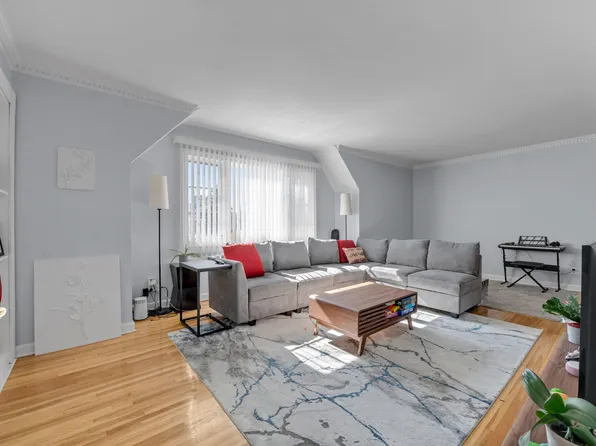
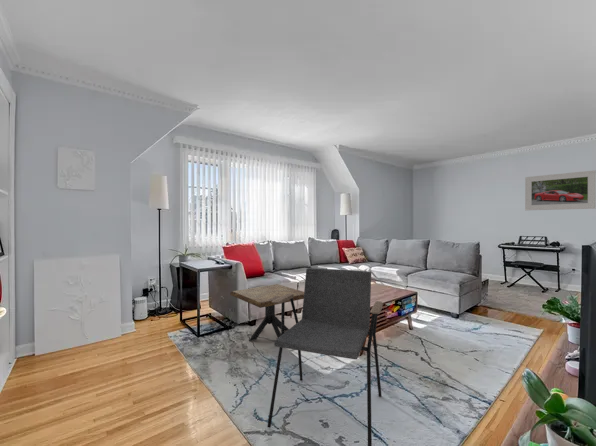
+ side table [229,283,304,342]
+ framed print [524,169,596,211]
+ armchair [266,267,384,446]
